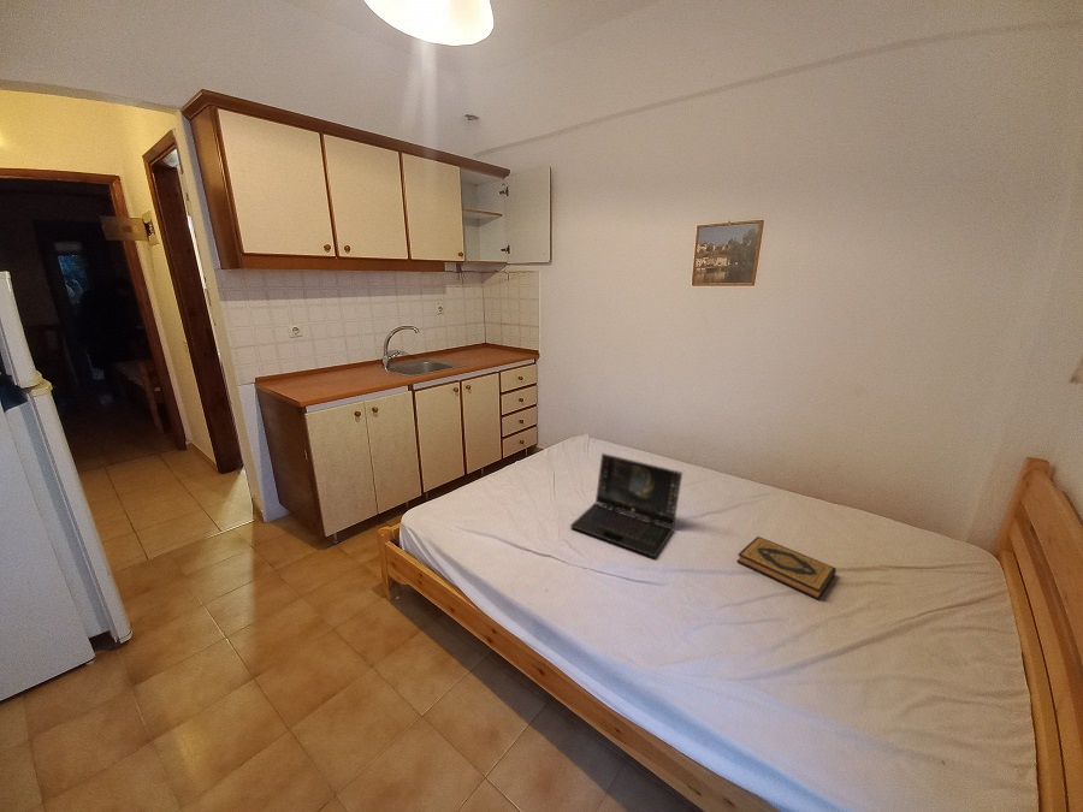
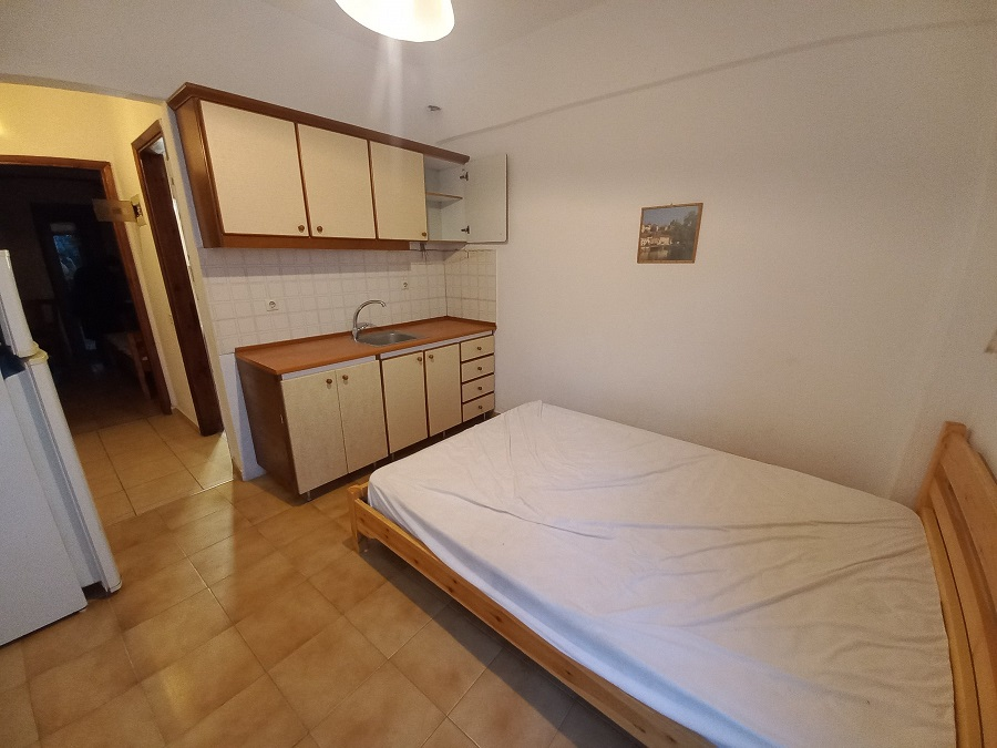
- laptop [569,452,683,558]
- hardback book [736,535,838,601]
